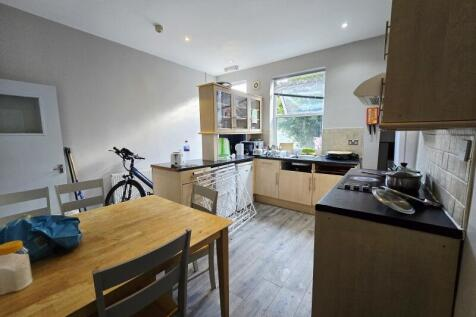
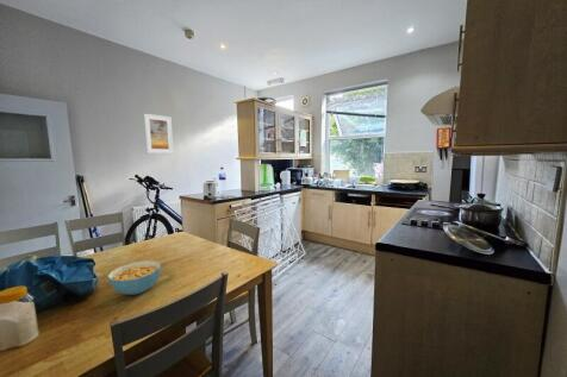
+ cereal bowl [106,259,162,296]
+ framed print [143,113,175,155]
